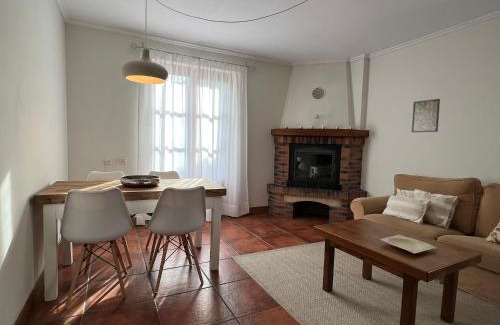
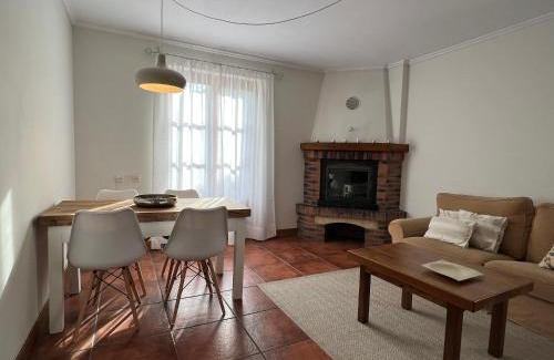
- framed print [411,98,441,133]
